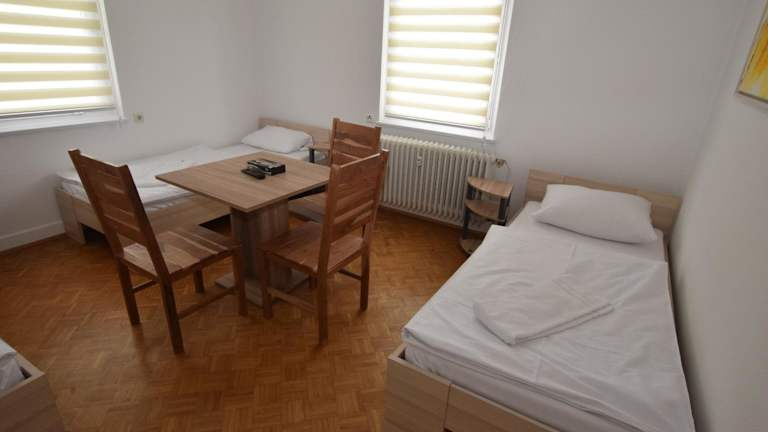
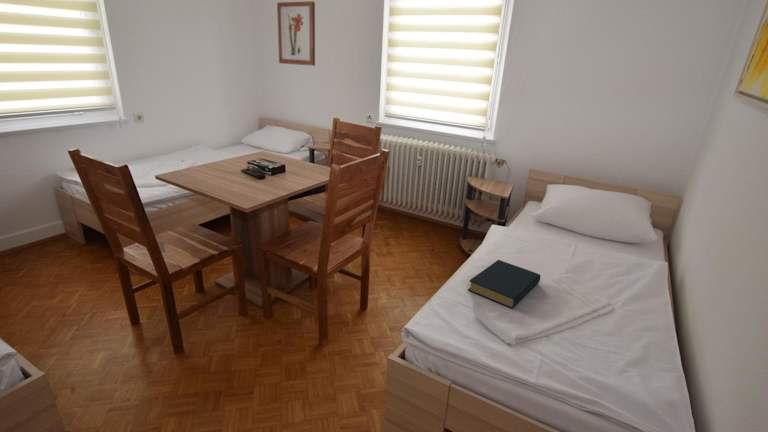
+ hardback book [467,259,541,309]
+ wall art [276,0,316,67]
